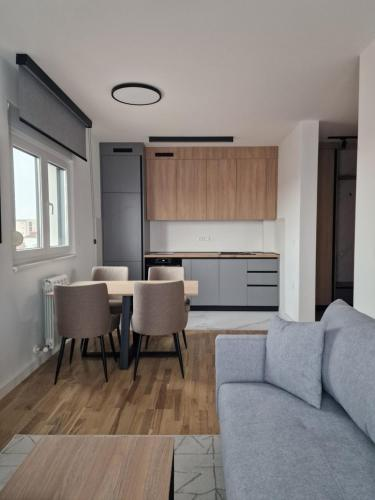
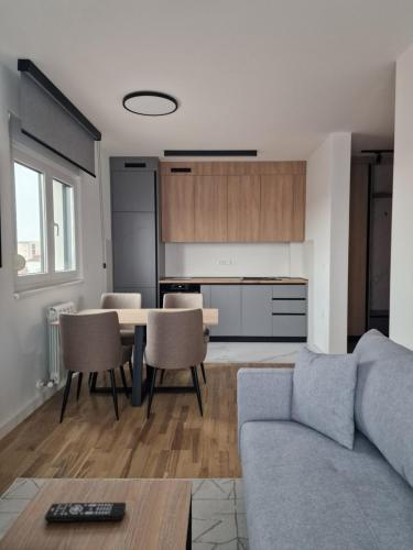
+ remote control [44,502,127,522]
